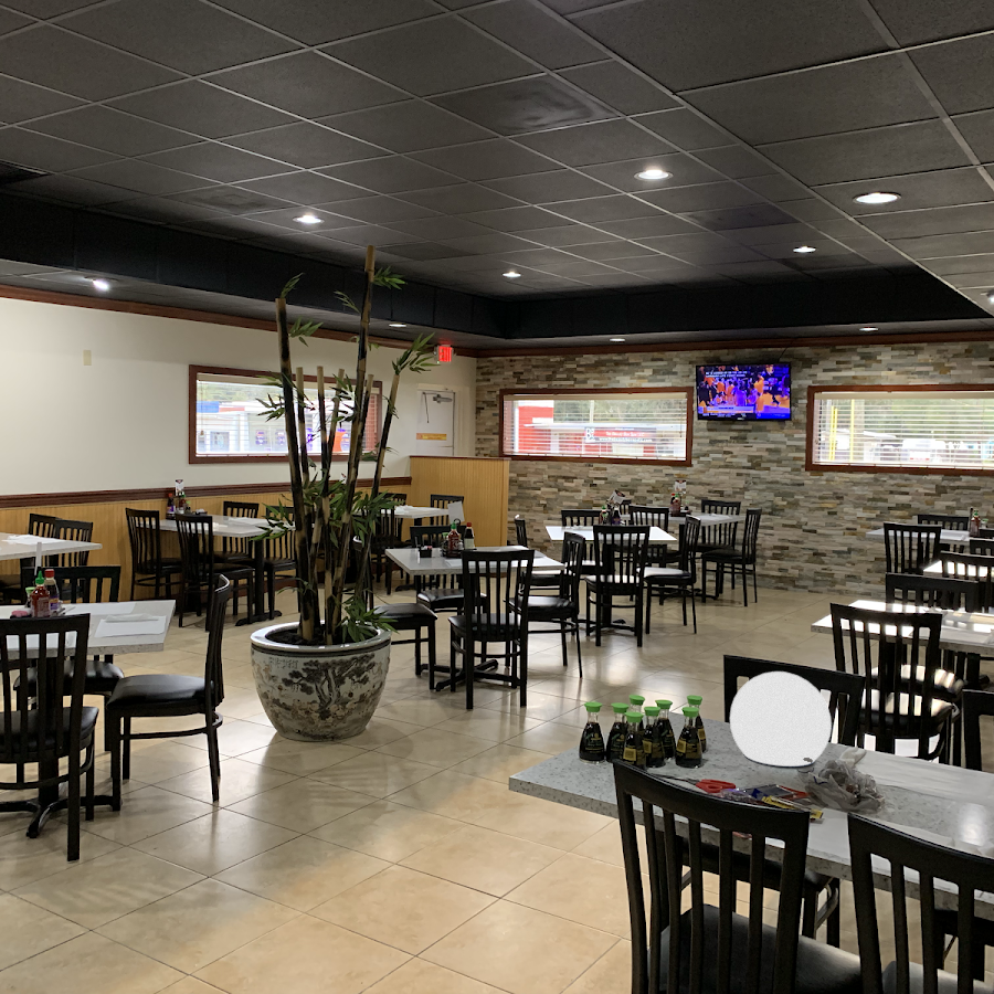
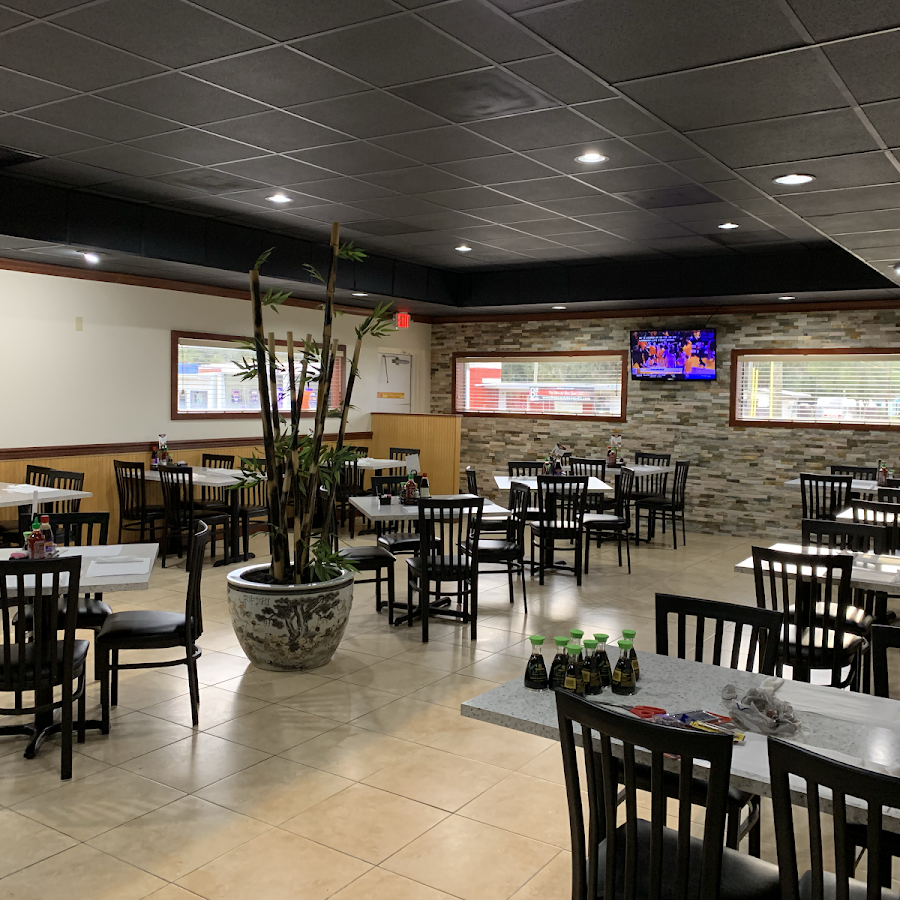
- plate [729,670,833,768]
